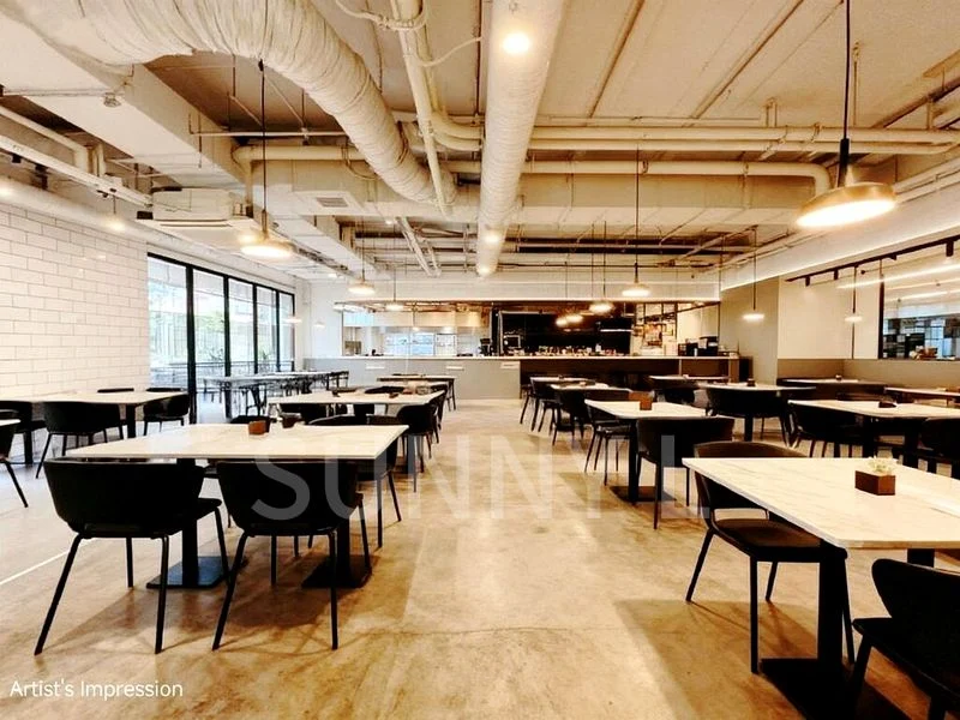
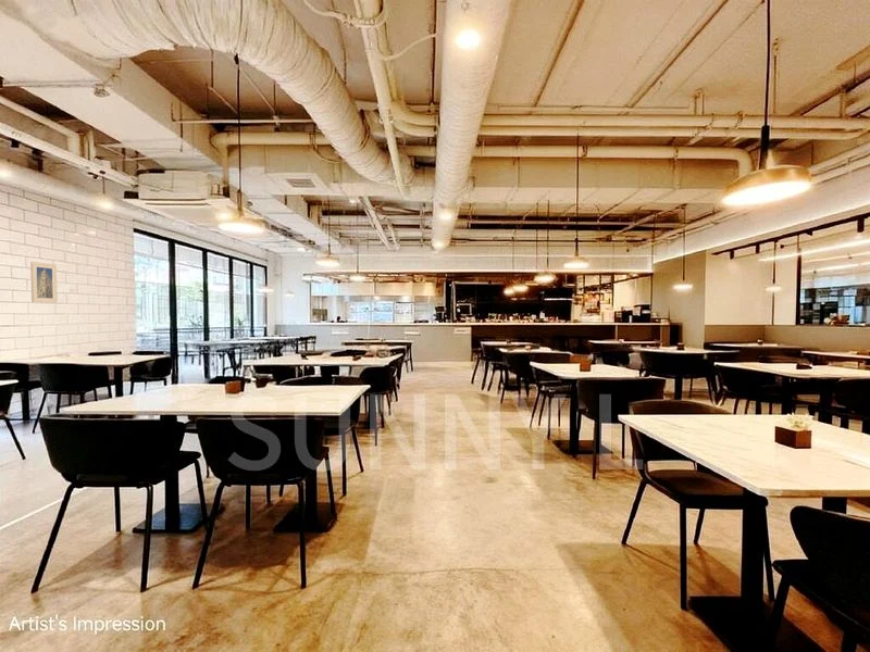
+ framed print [29,261,59,304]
